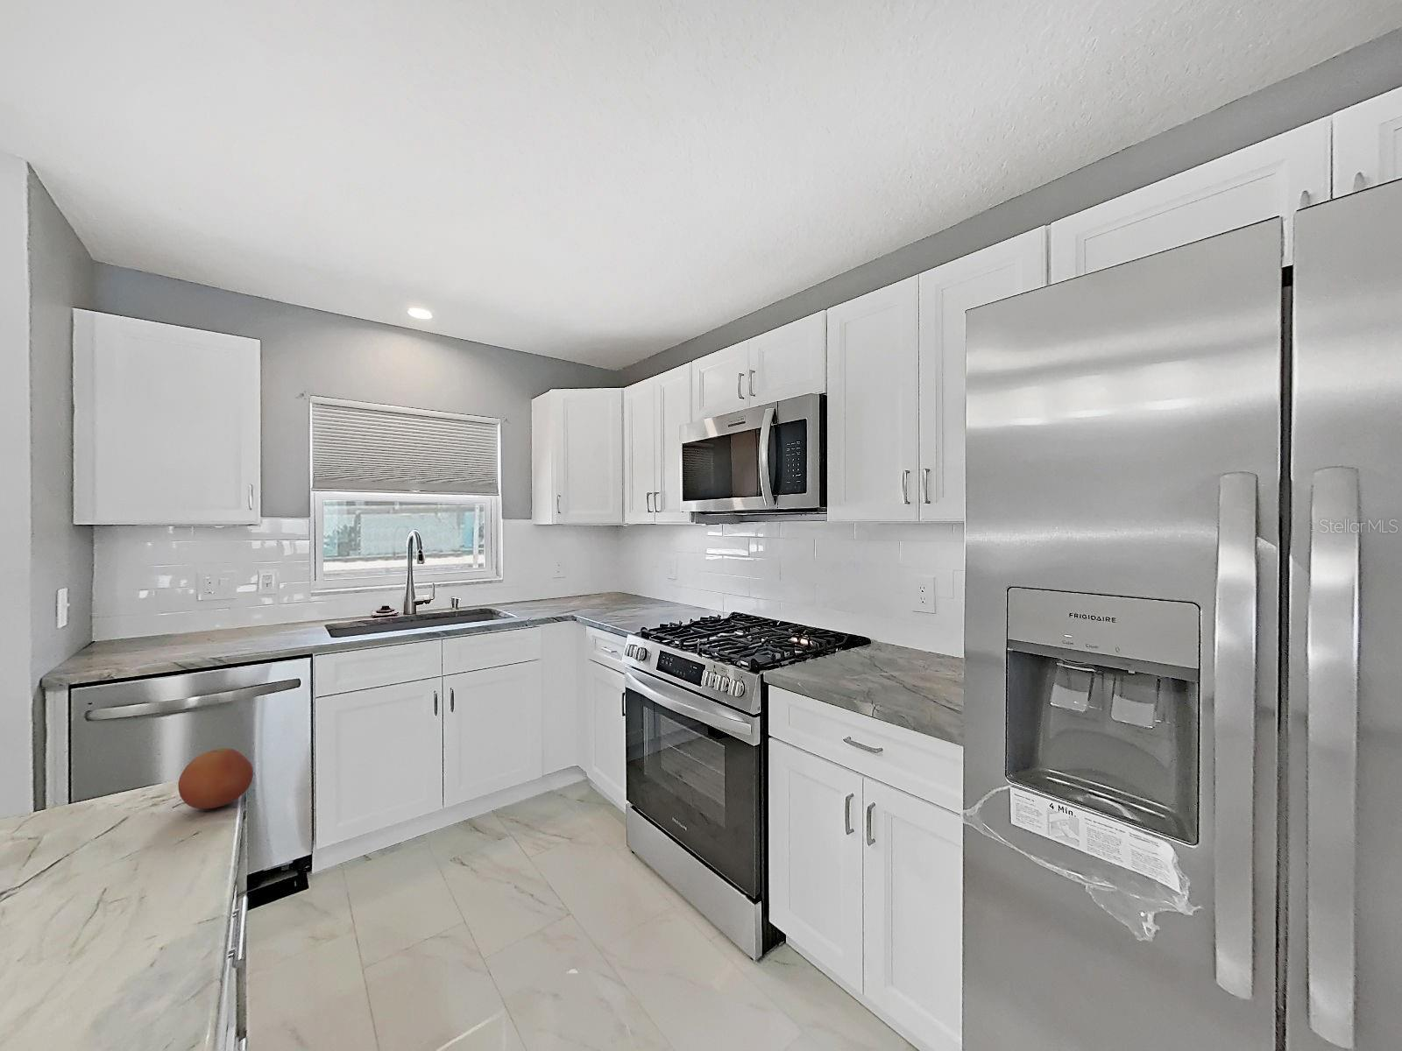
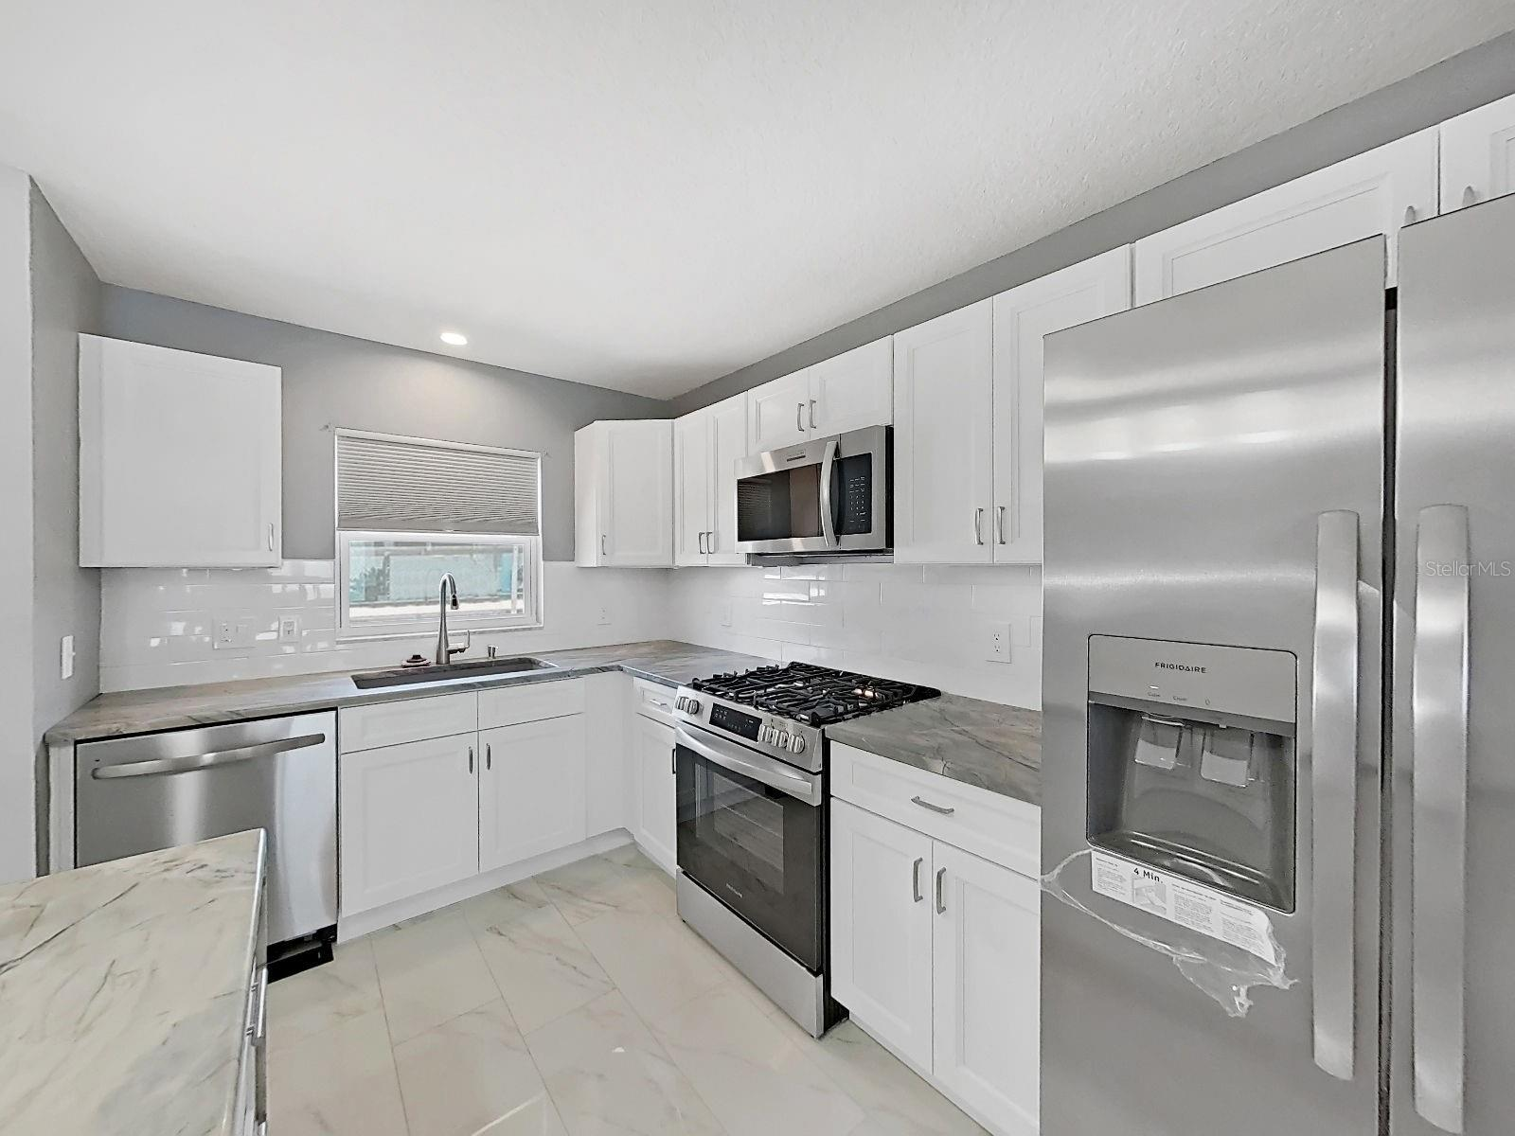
- fruit [177,747,254,809]
